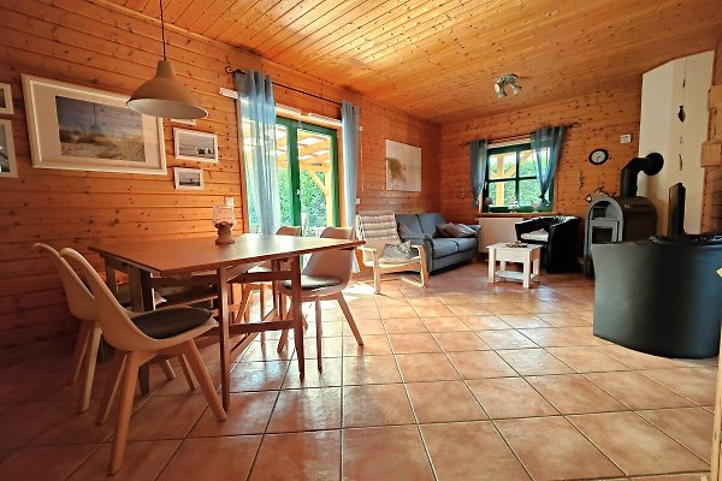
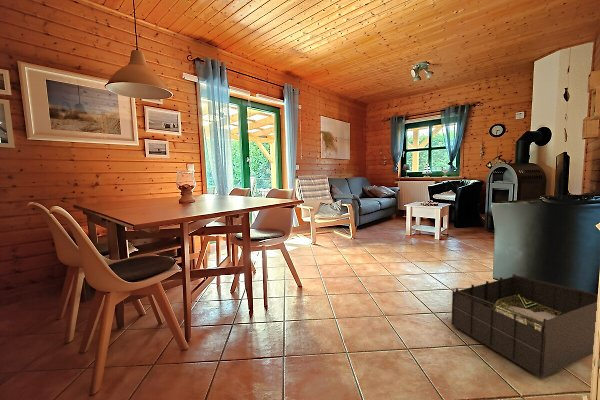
+ storage bin [451,273,598,379]
